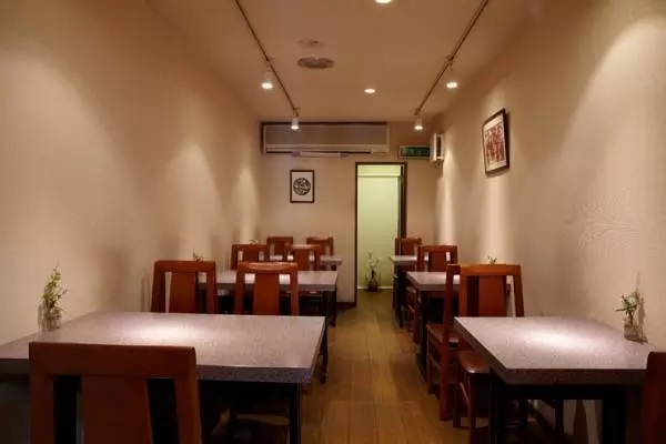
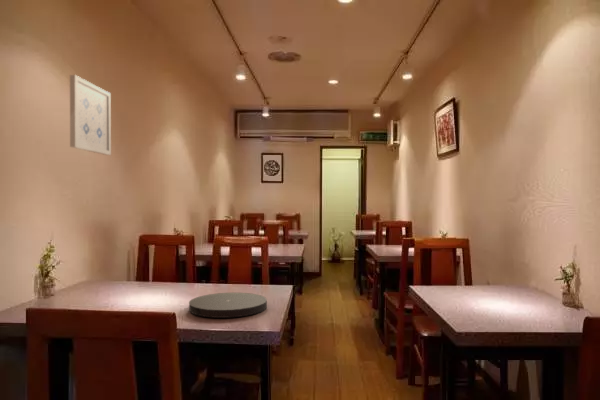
+ wall art [69,74,112,156]
+ plate [188,292,268,319]
